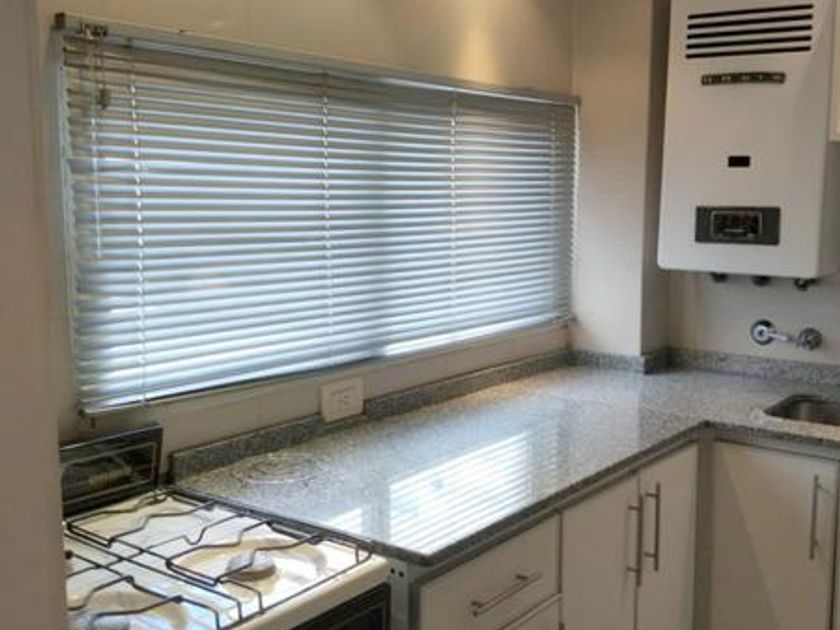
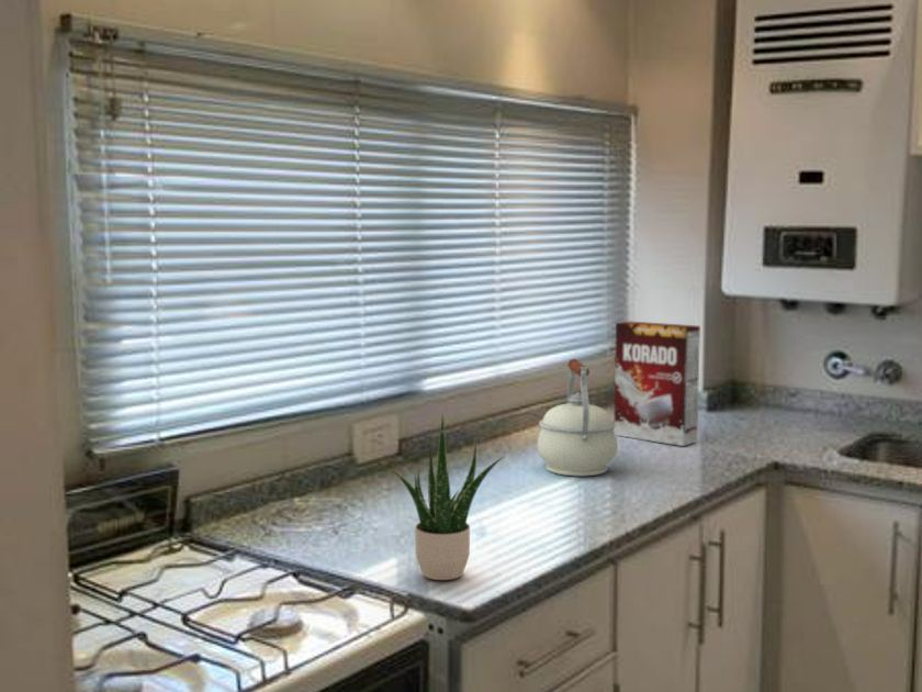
+ kettle [537,358,619,478]
+ cereal box [614,321,701,447]
+ potted plant [389,413,504,581]
